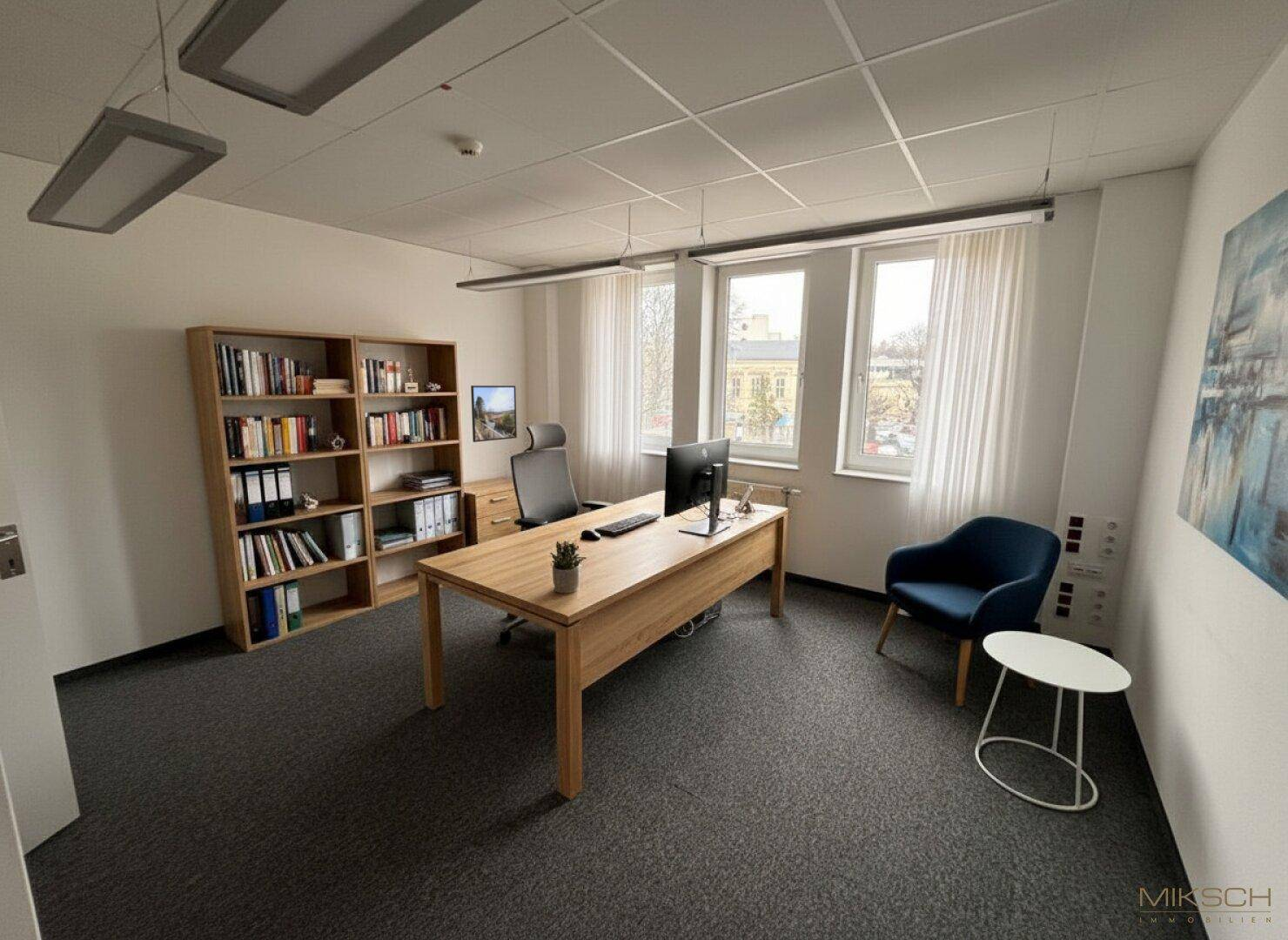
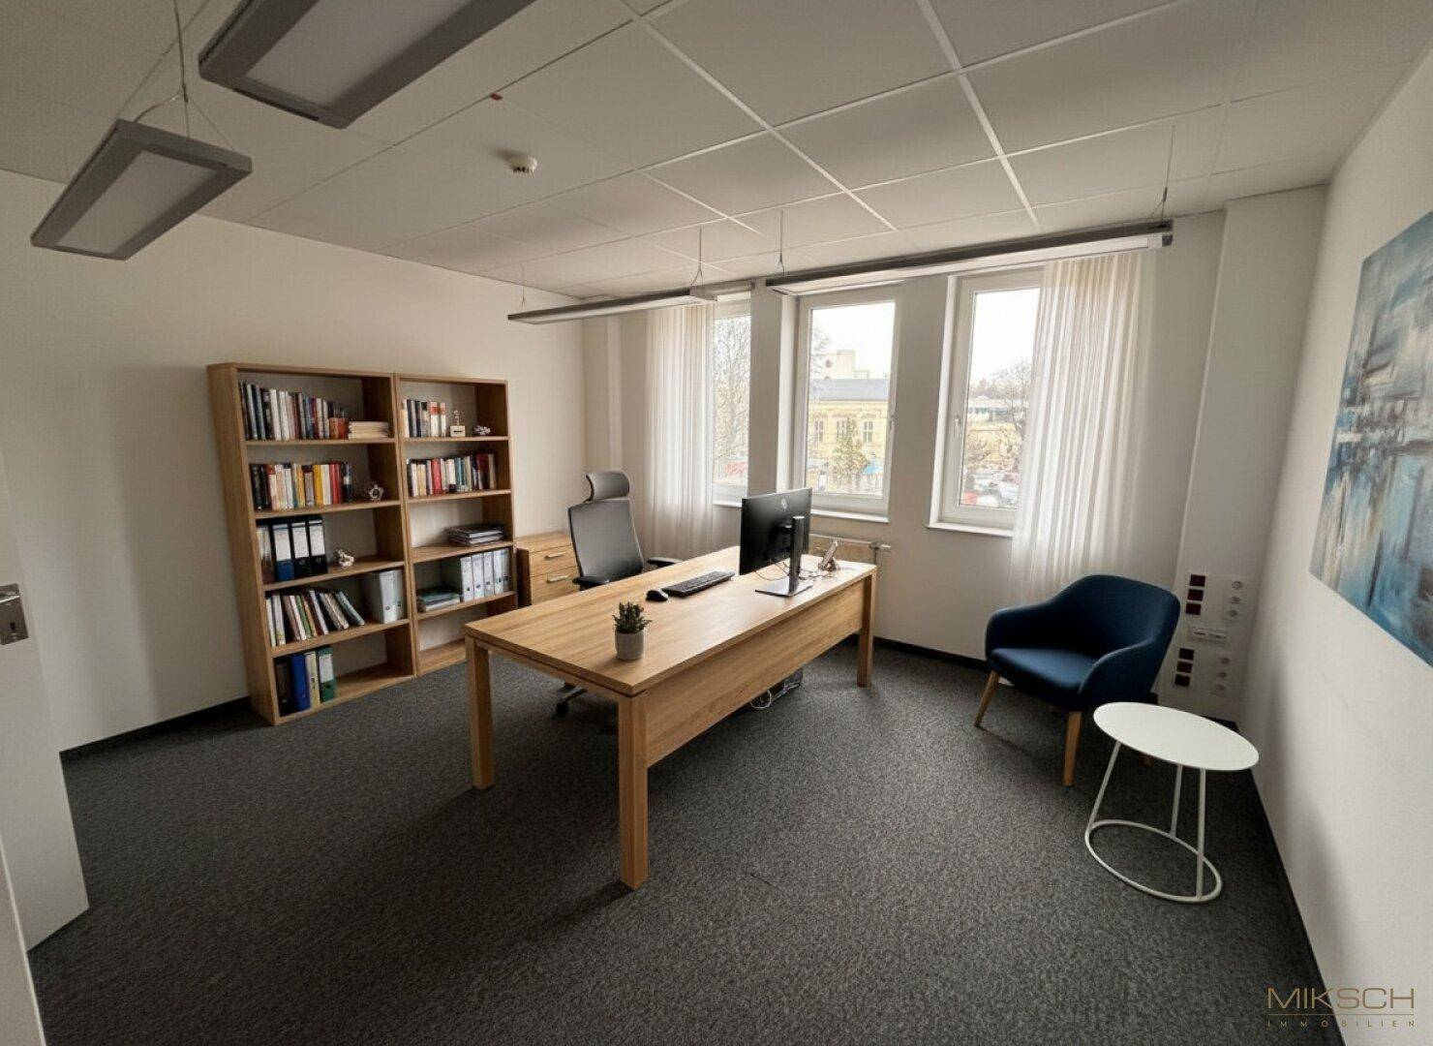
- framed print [470,385,518,443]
